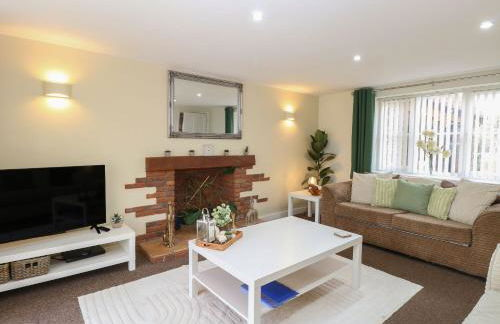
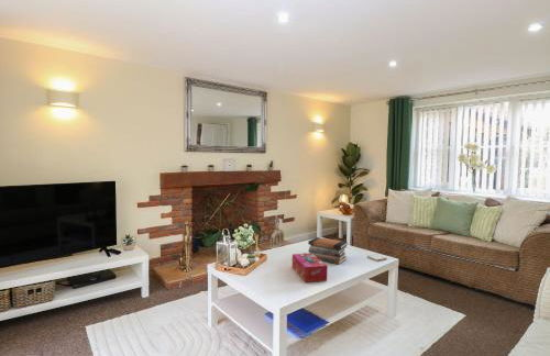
+ tissue box [292,253,329,283]
+ book stack [307,236,349,266]
